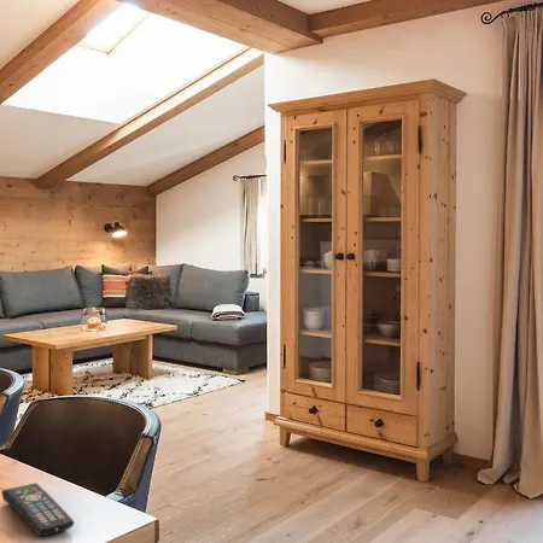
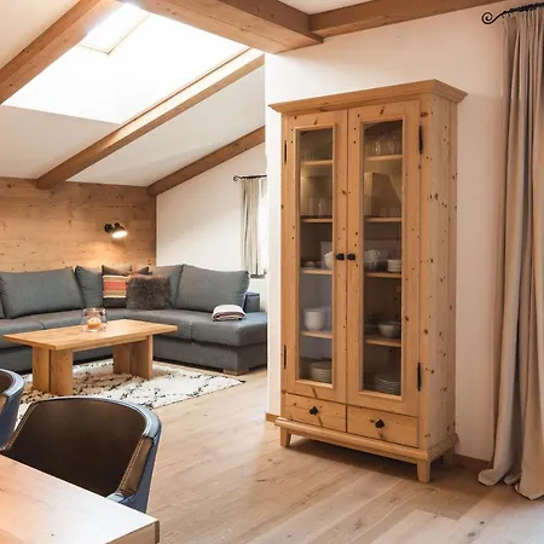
- remote control [0,481,75,537]
